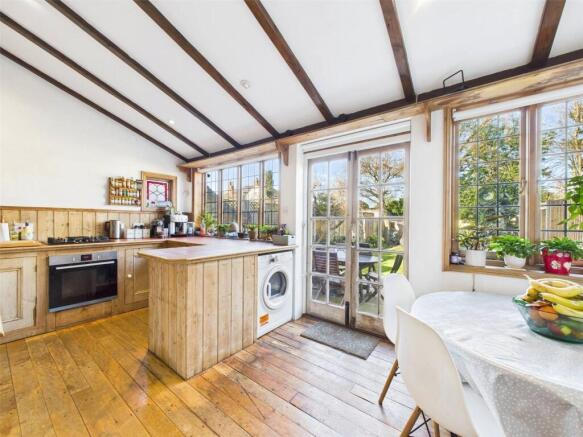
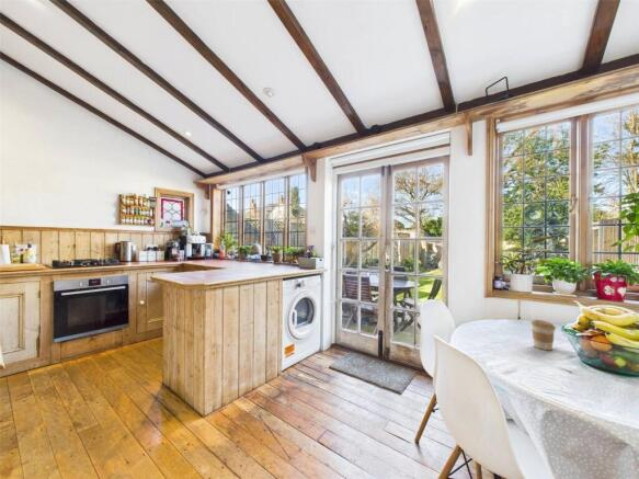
+ coffee cup [530,319,557,351]
